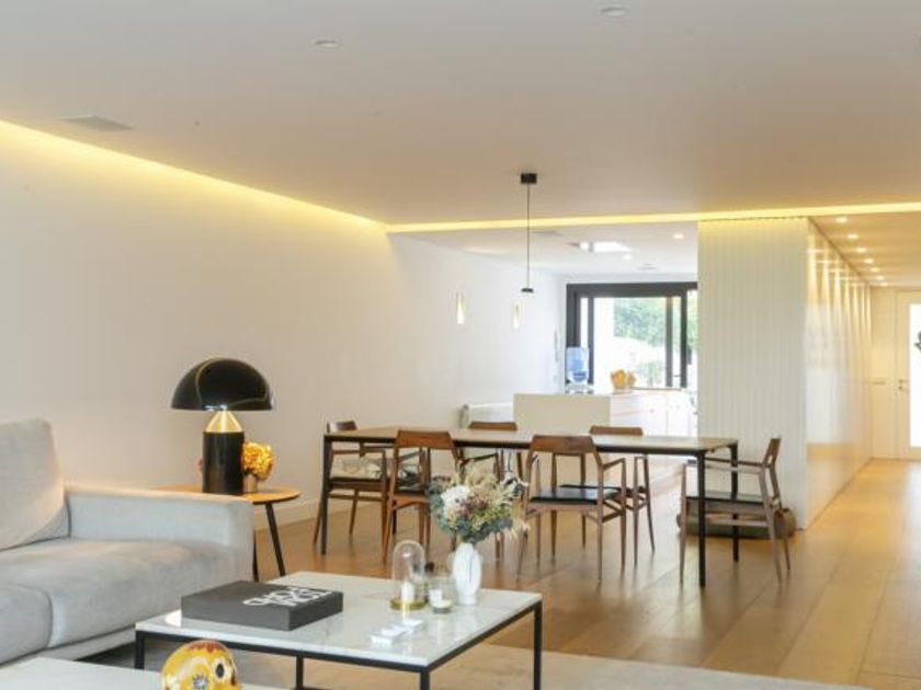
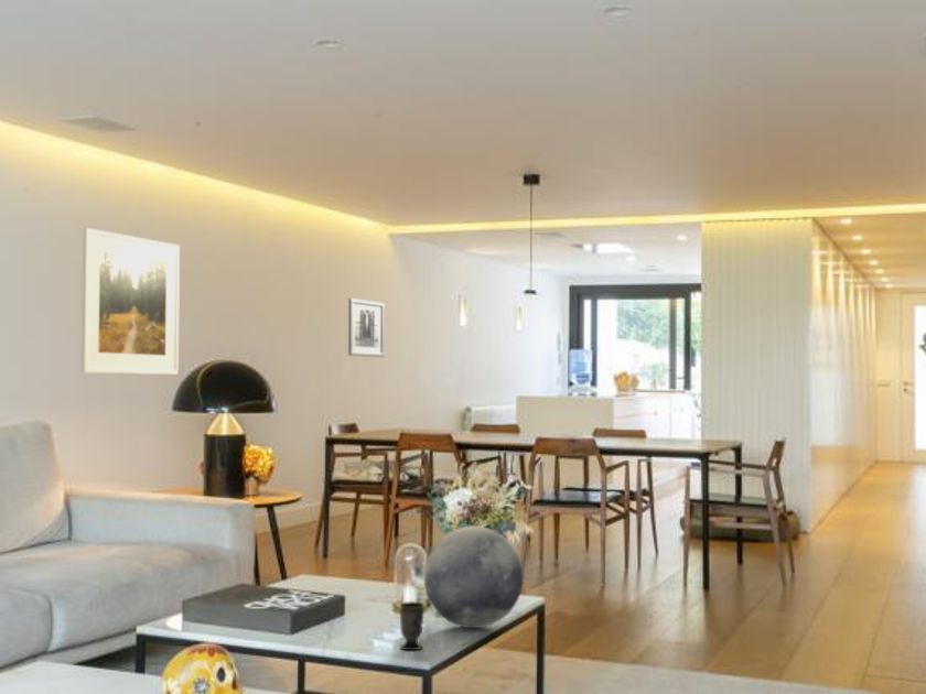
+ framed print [80,227,181,376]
+ decorative orb [423,525,525,629]
+ cup [399,600,426,651]
+ wall art [347,297,386,358]
